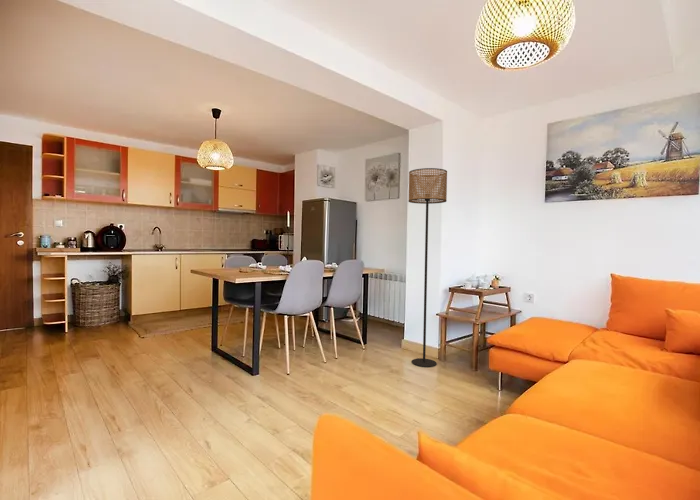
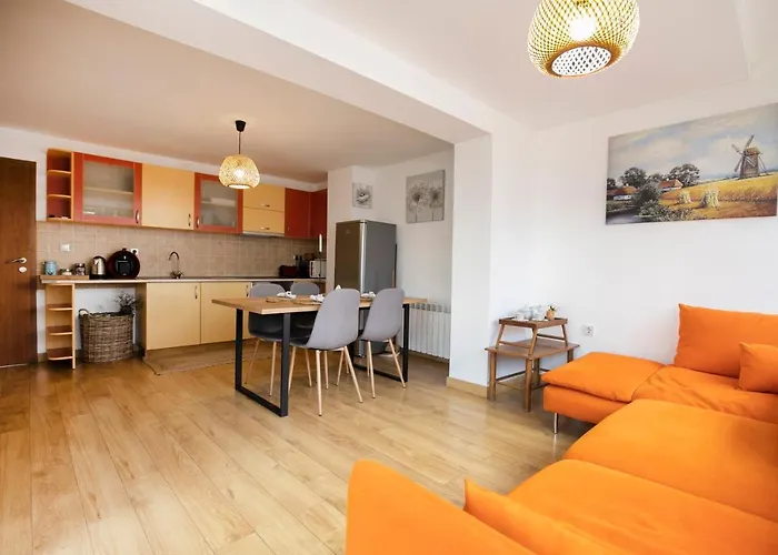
- floor lamp [408,167,448,368]
